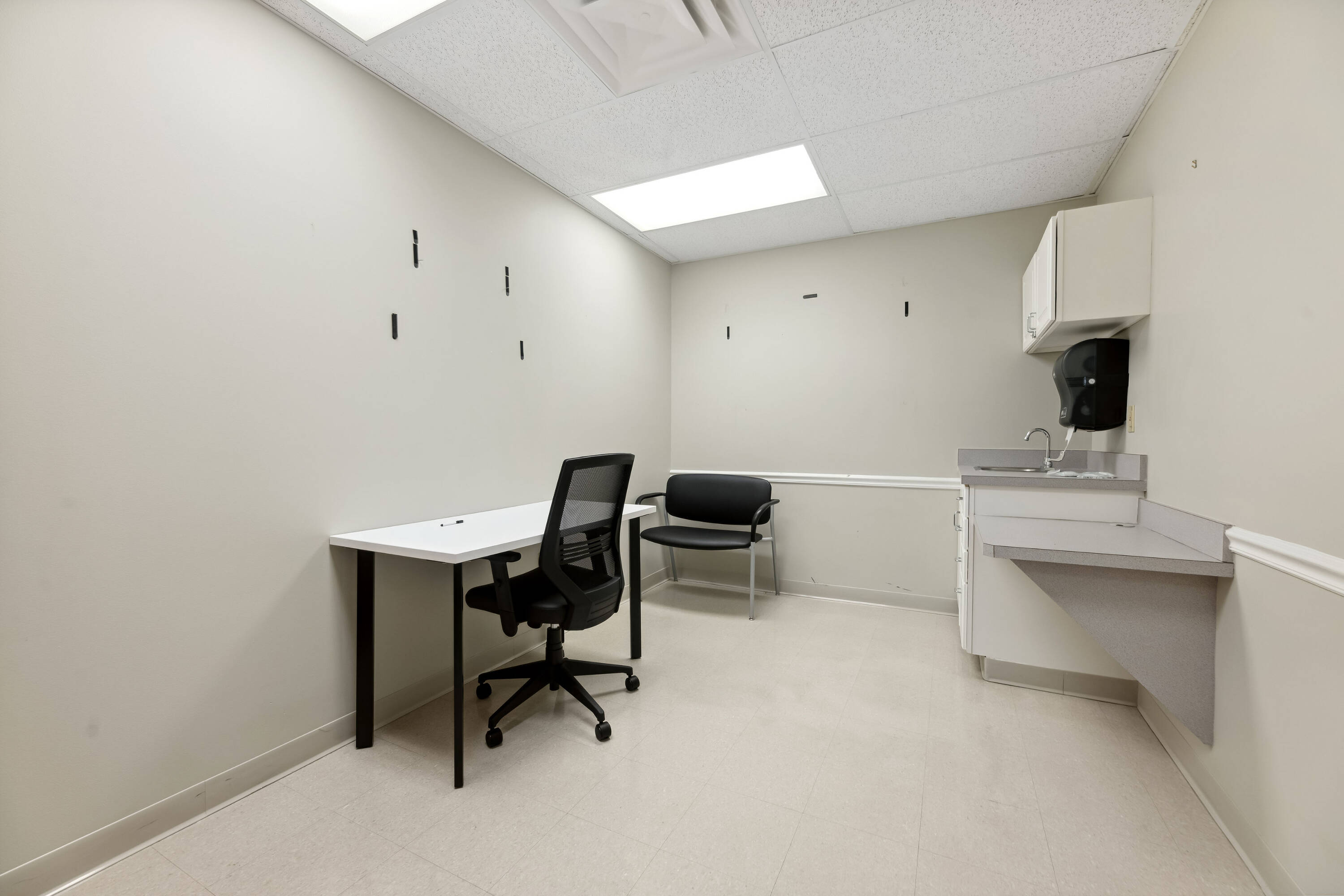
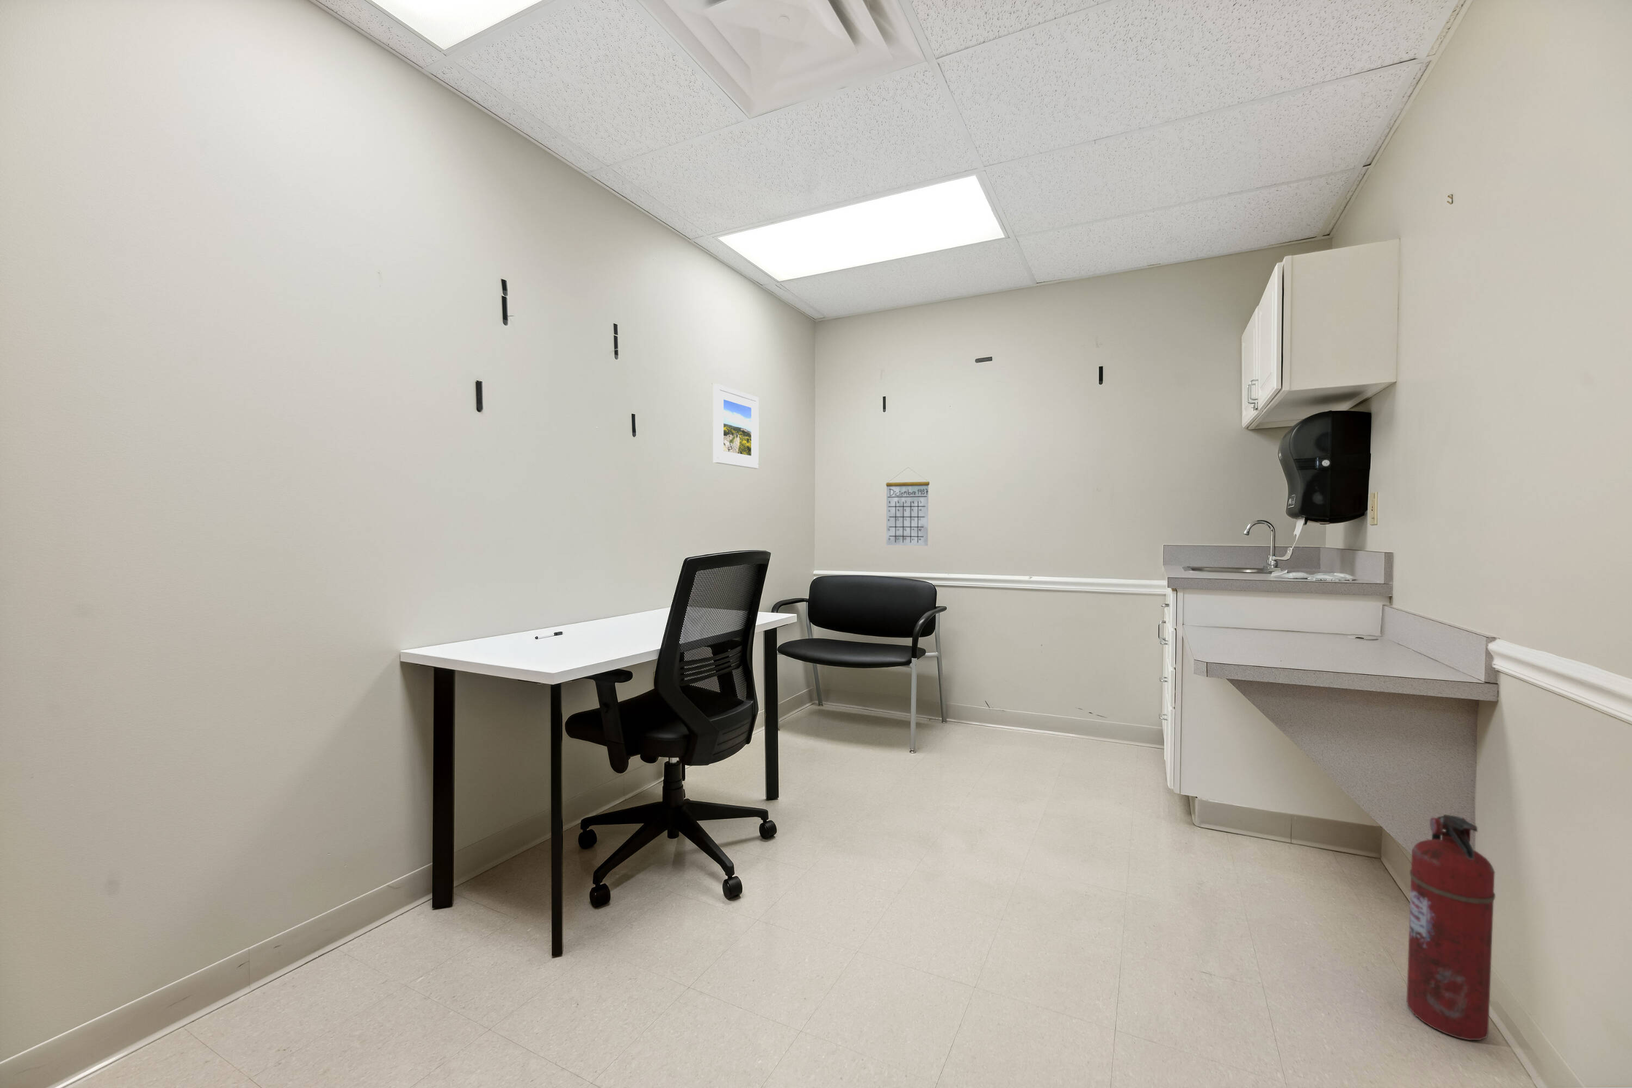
+ fire extinguisher [1406,814,1496,1041]
+ calendar [885,466,930,546]
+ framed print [713,384,759,470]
